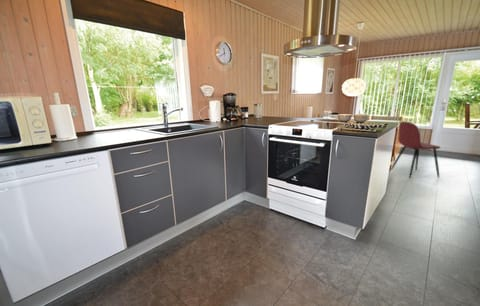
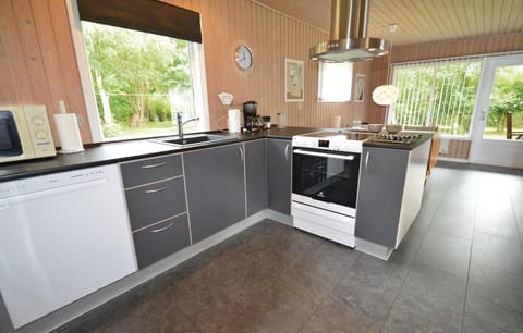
- dining chair [390,120,442,179]
